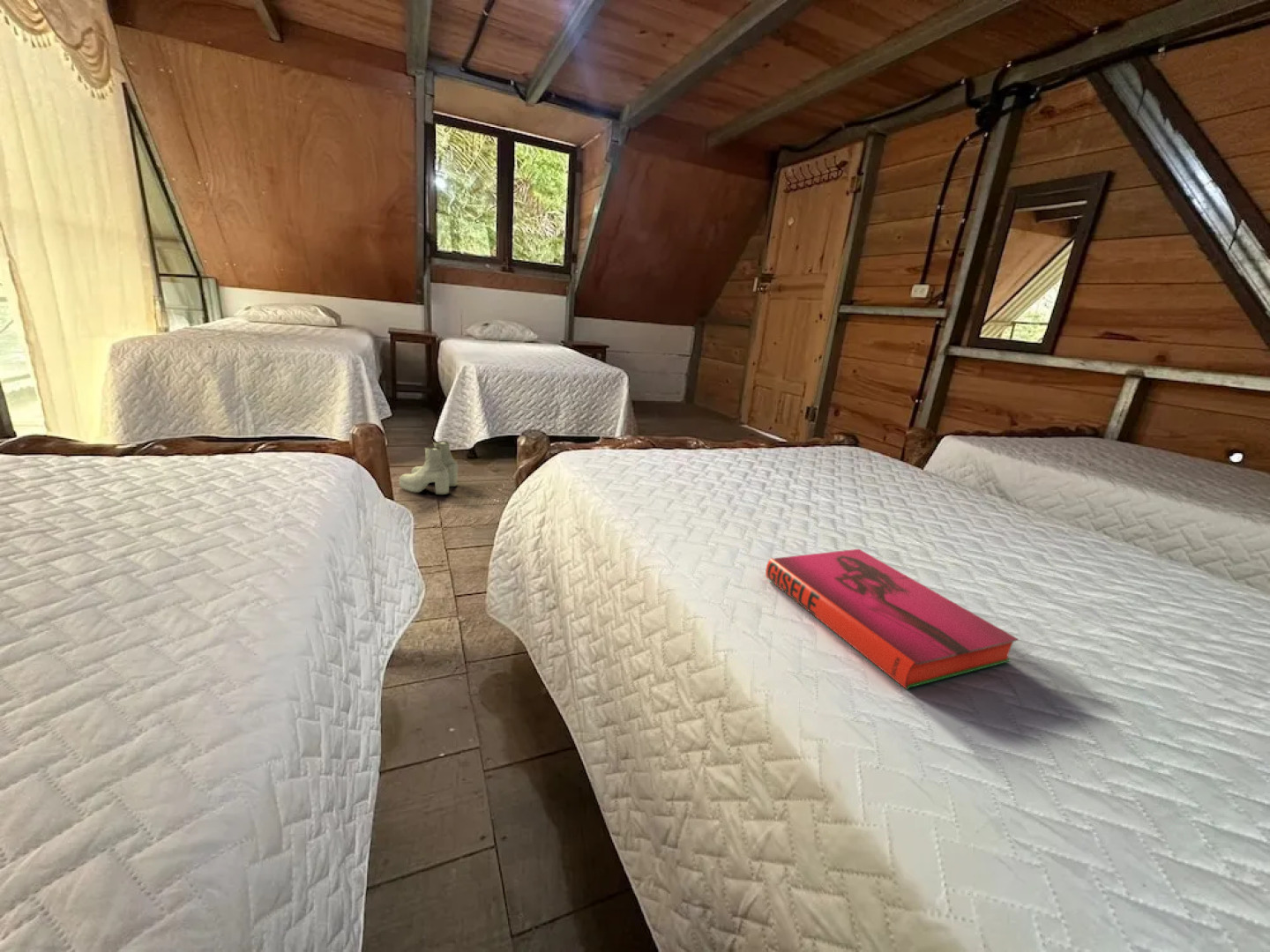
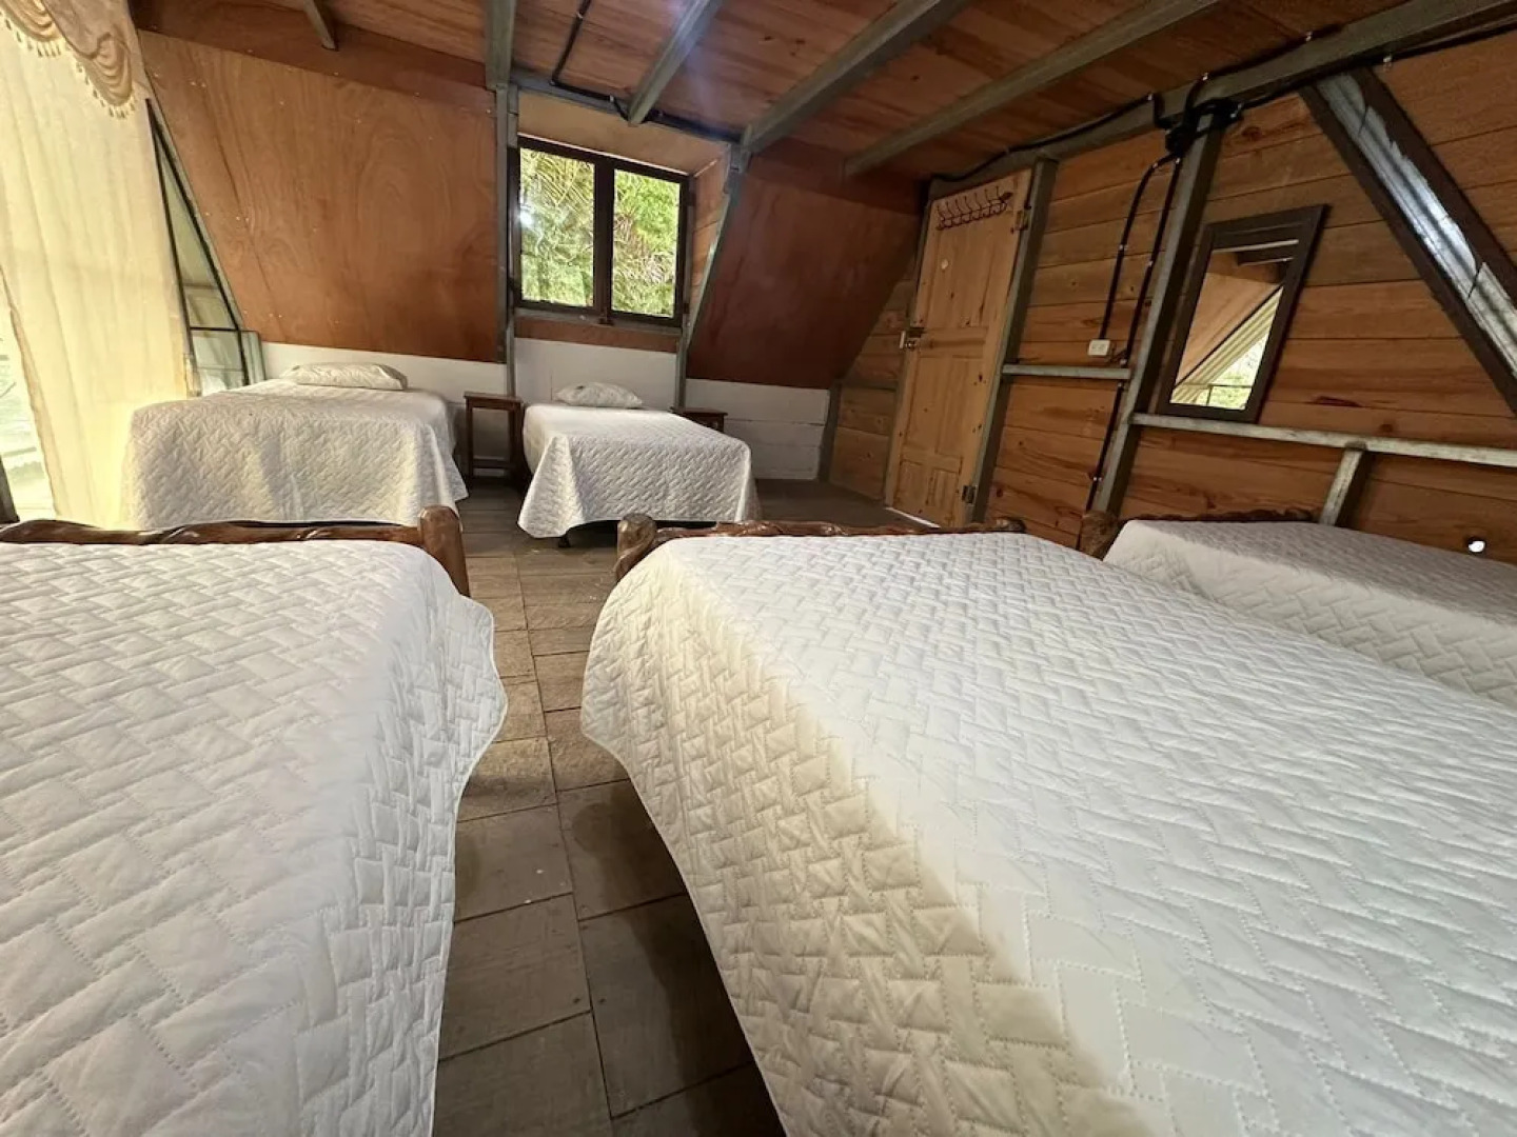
- hardback book [765,548,1020,690]
- boots [399,440,459,495]
